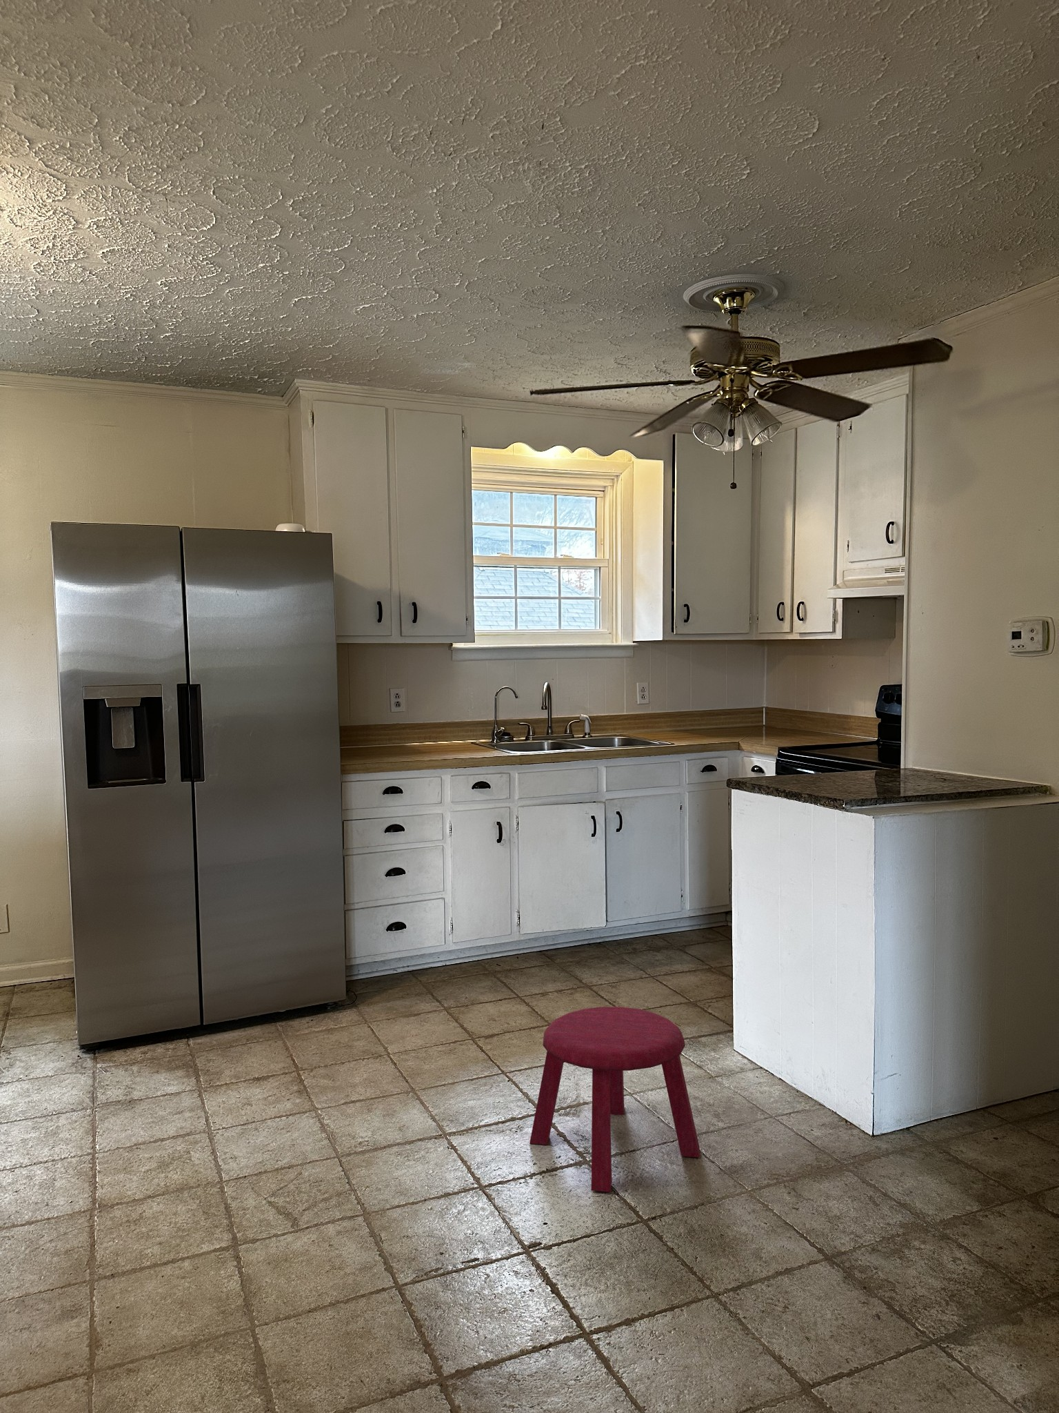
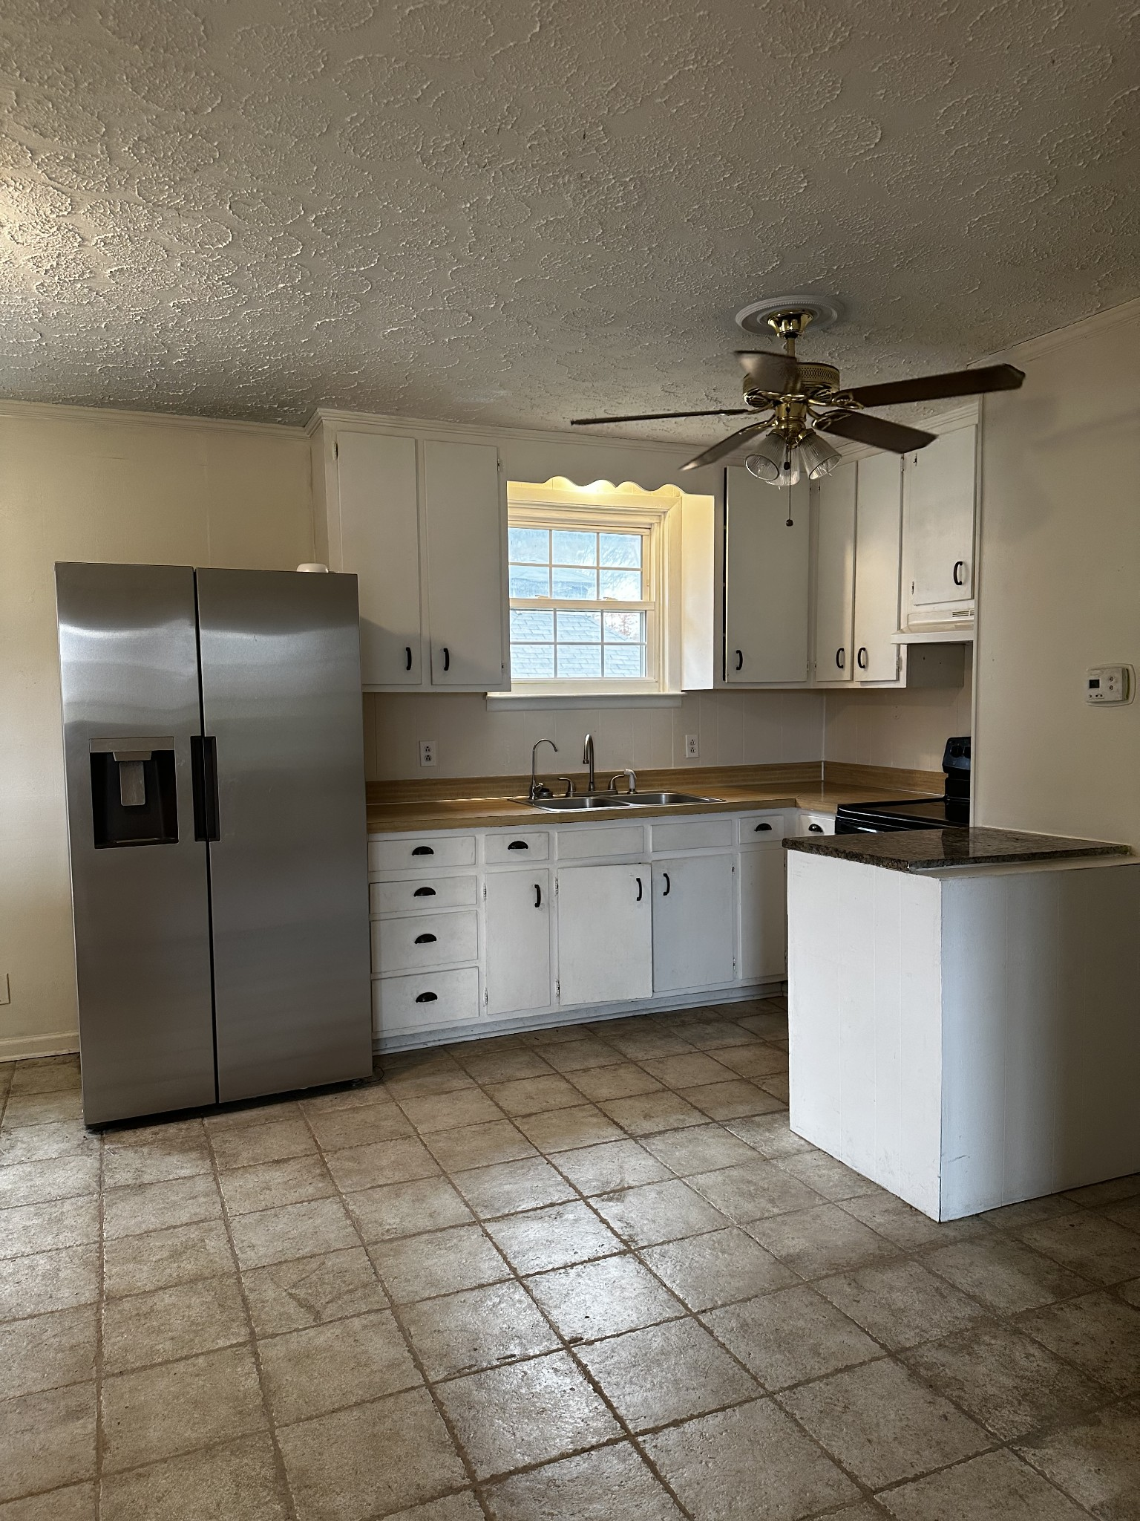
- stool [528,1006,701,1193]
